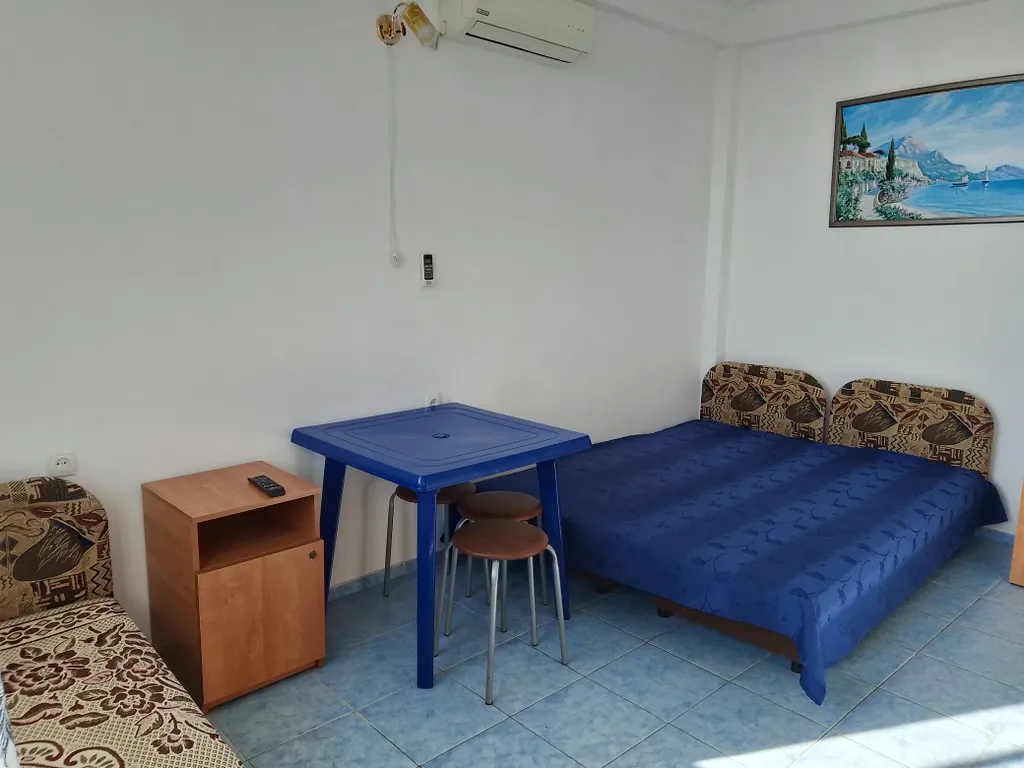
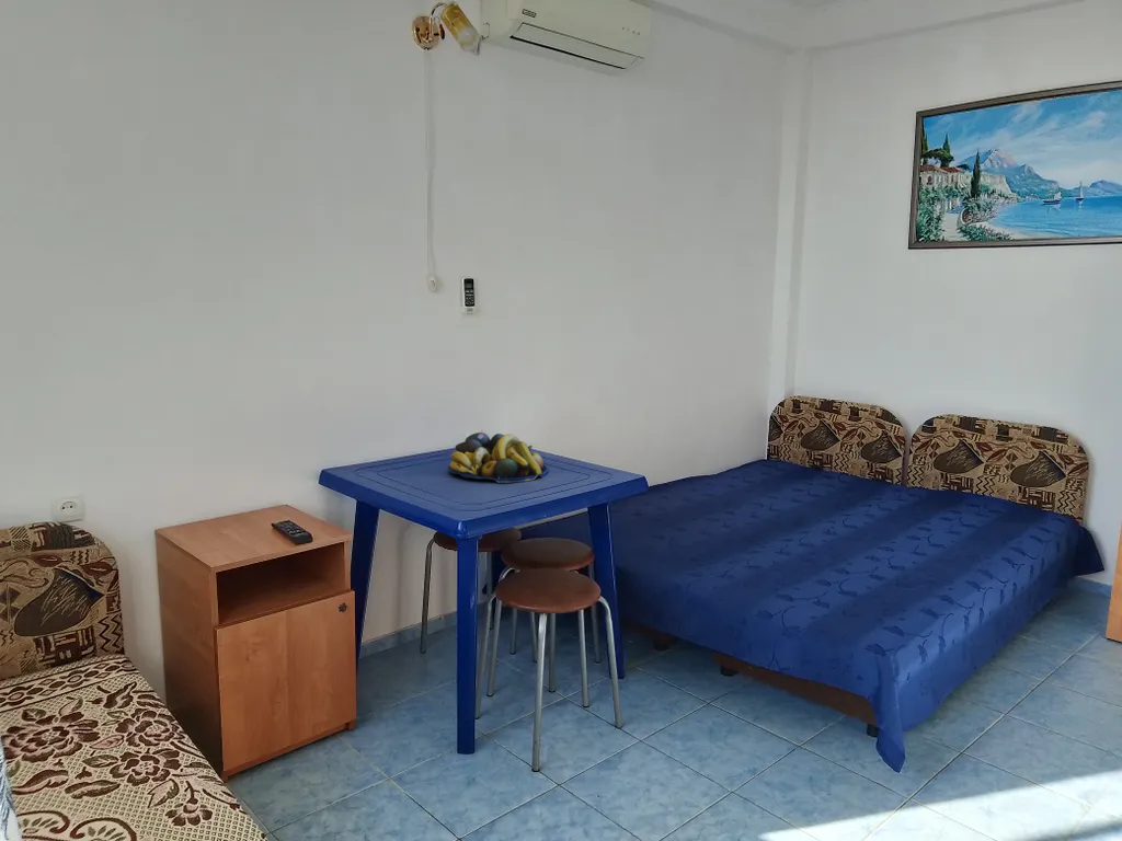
+ fruit bowl [447,431,549,484]
